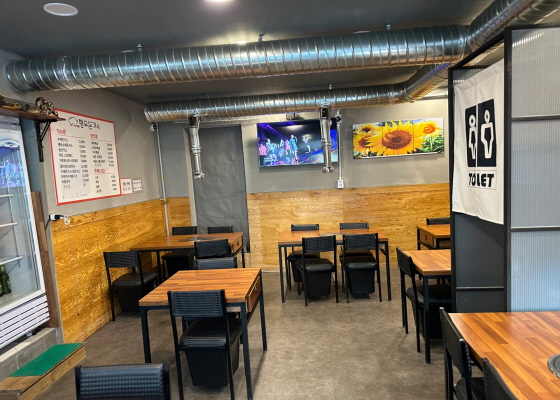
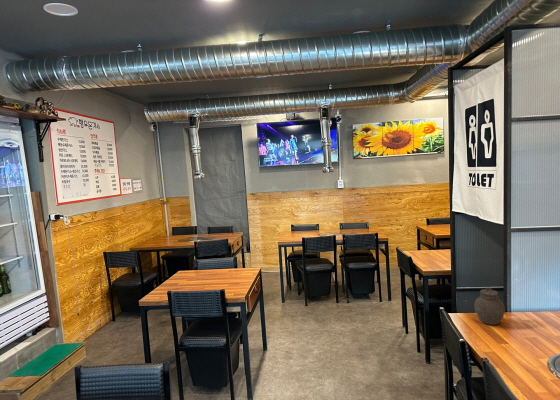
+ jar [473,287,506,326]
